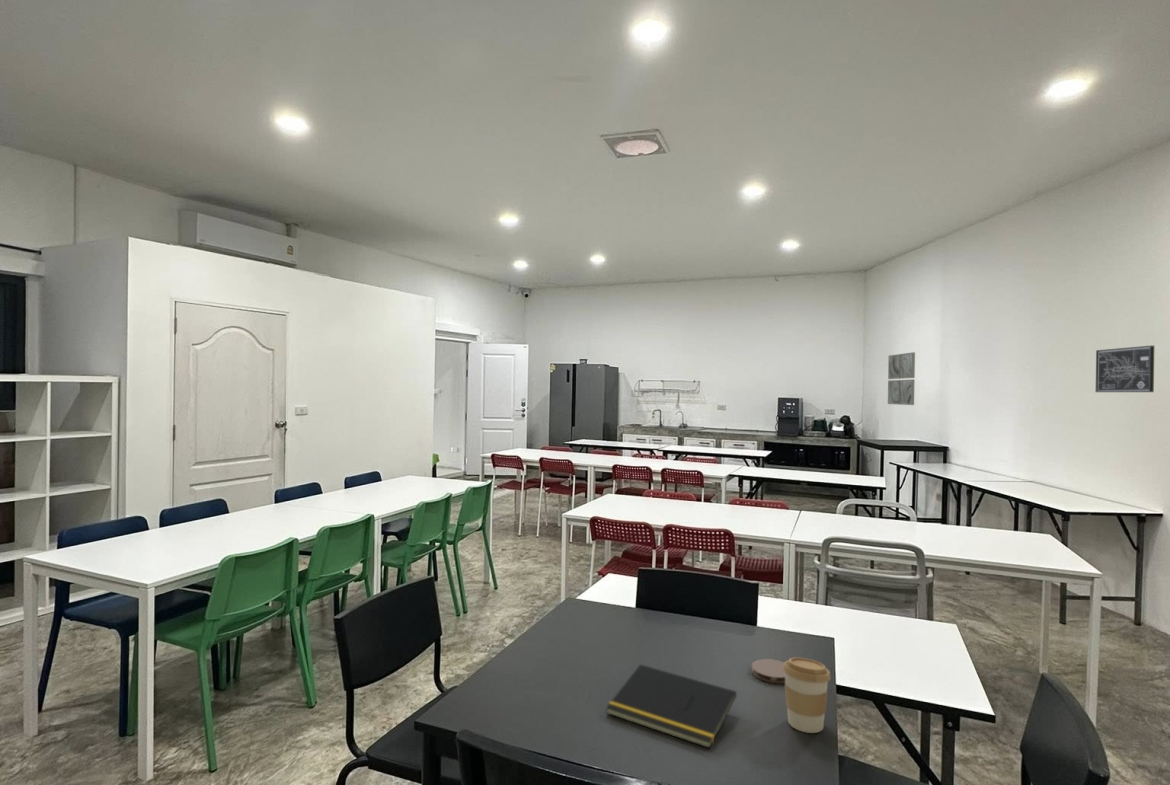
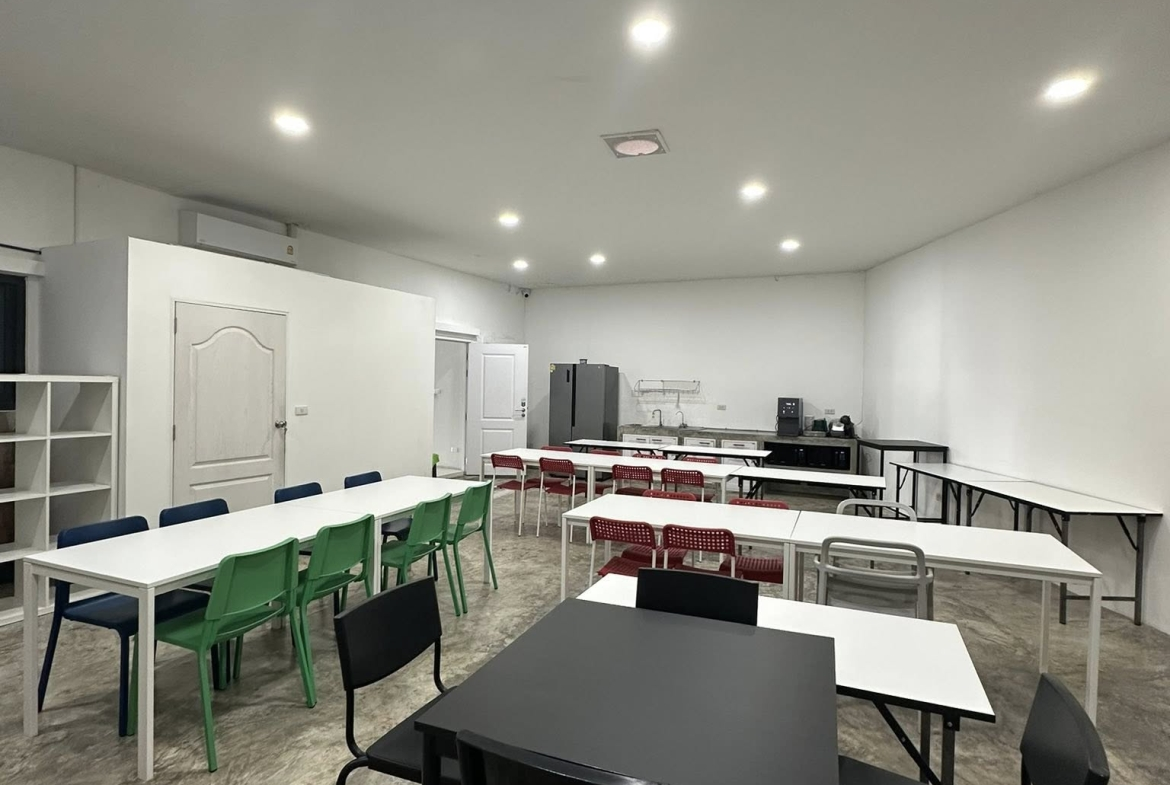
- wall art [1095,345,1155,393]
- coaster [751,658,785,684]
- notepad [605,663,737,749]
- wall art [887,351,916,406]
- coffee cup [783,657,832,734]
